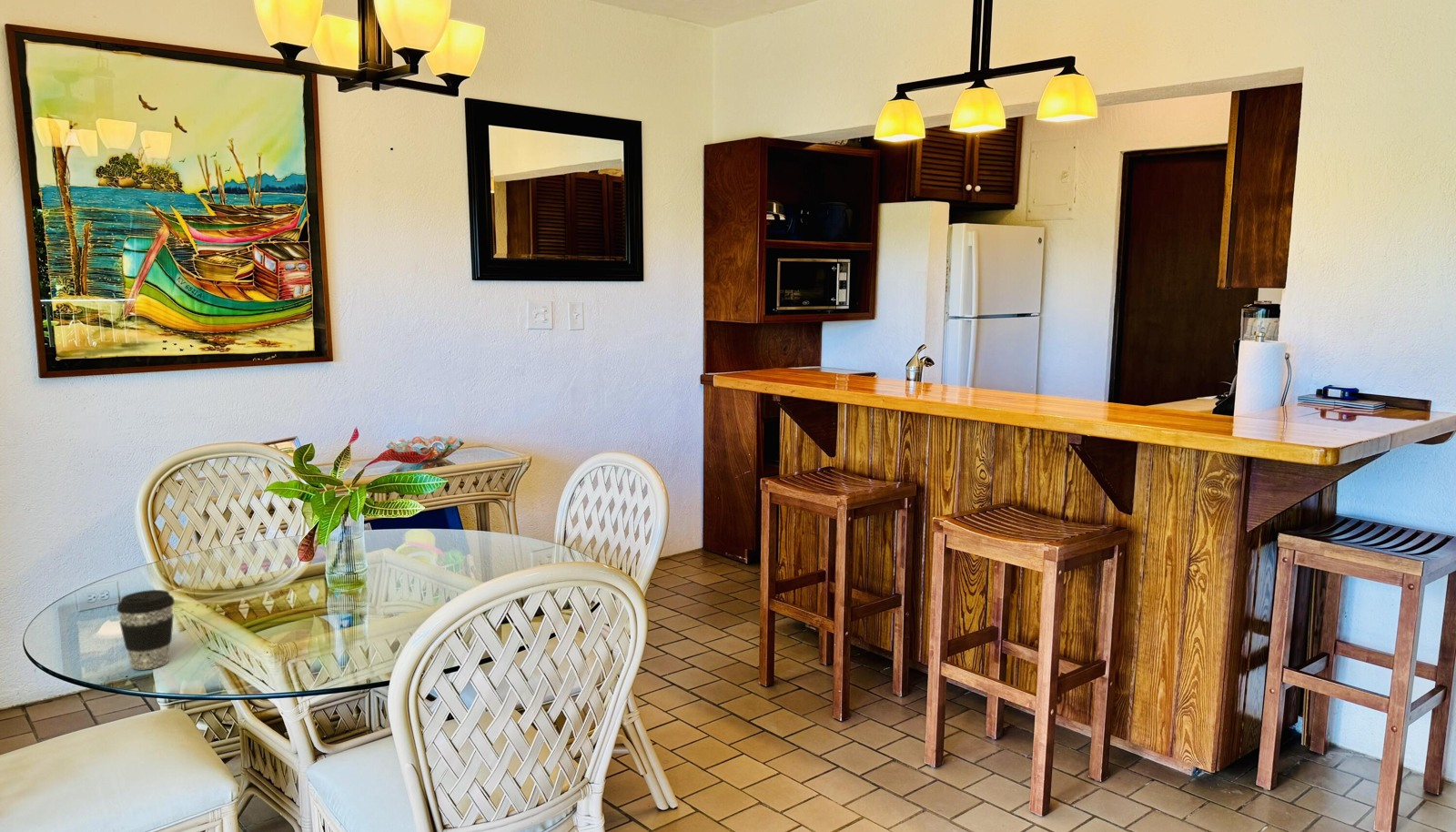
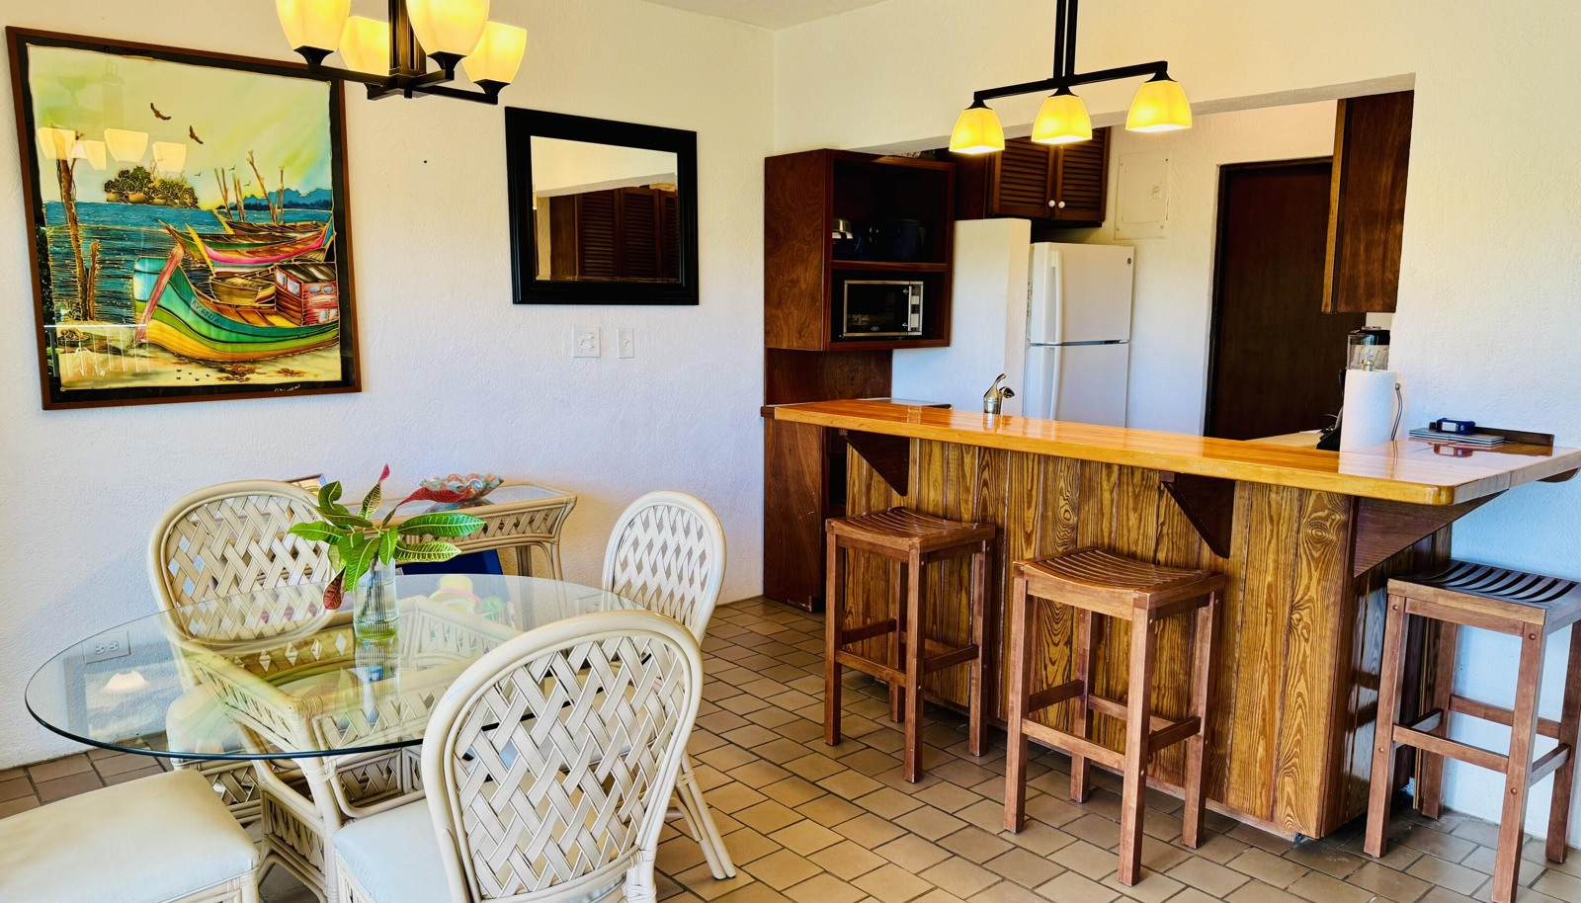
- coffee cup [116,589,176,670]
